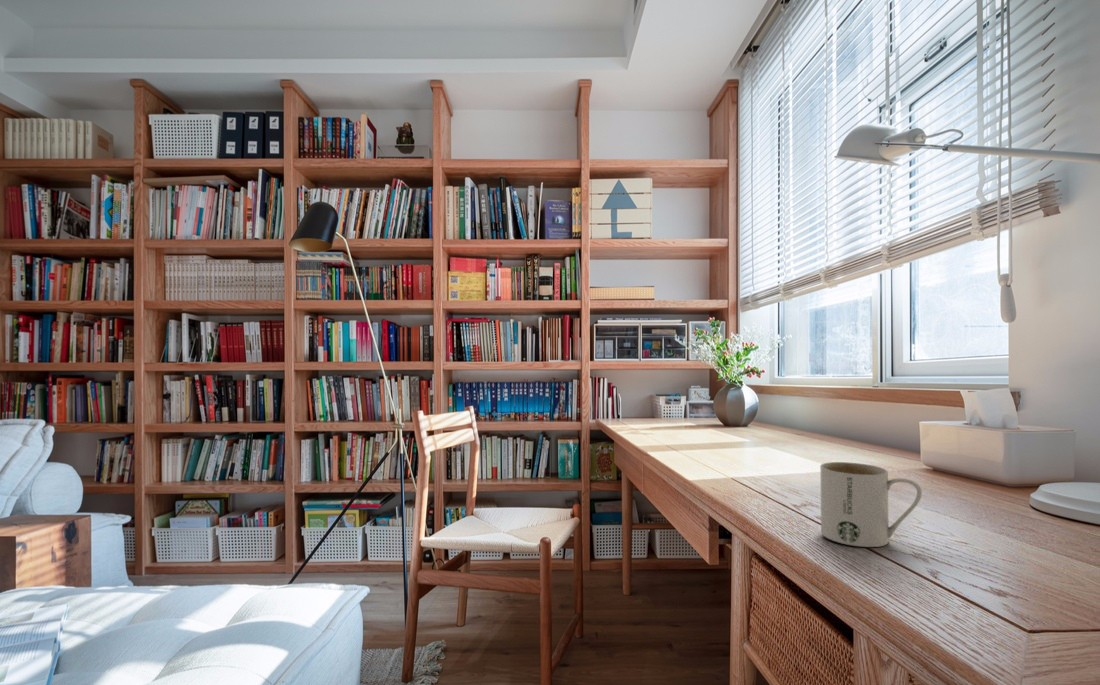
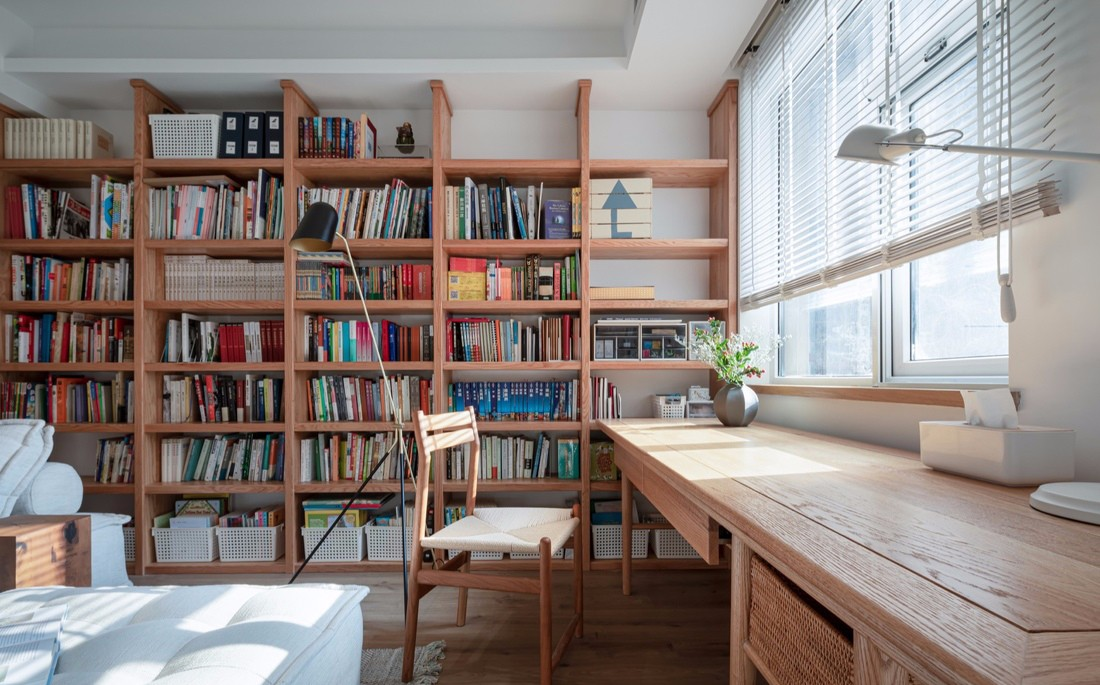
- mug [819,461,923,548]
